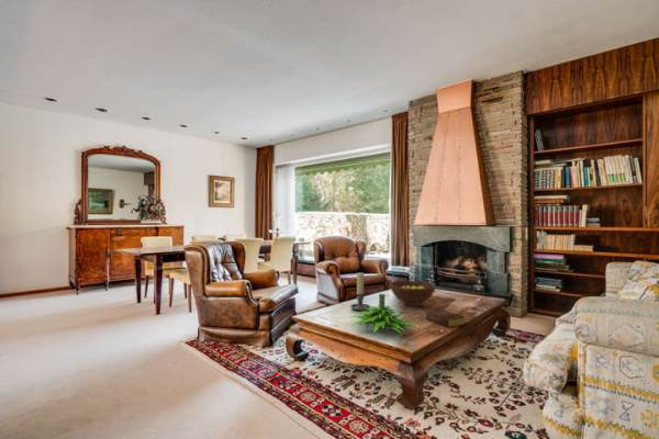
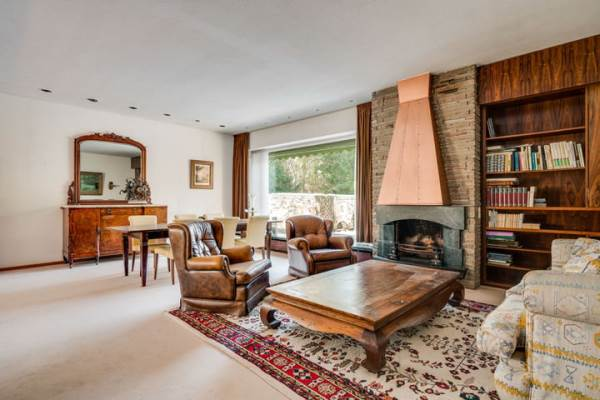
- bible [425,308,467,328]
- fruit bowl [389,279,436,307]
- plant [348,292,416,335]
- candle holder [349,272,372,312]
